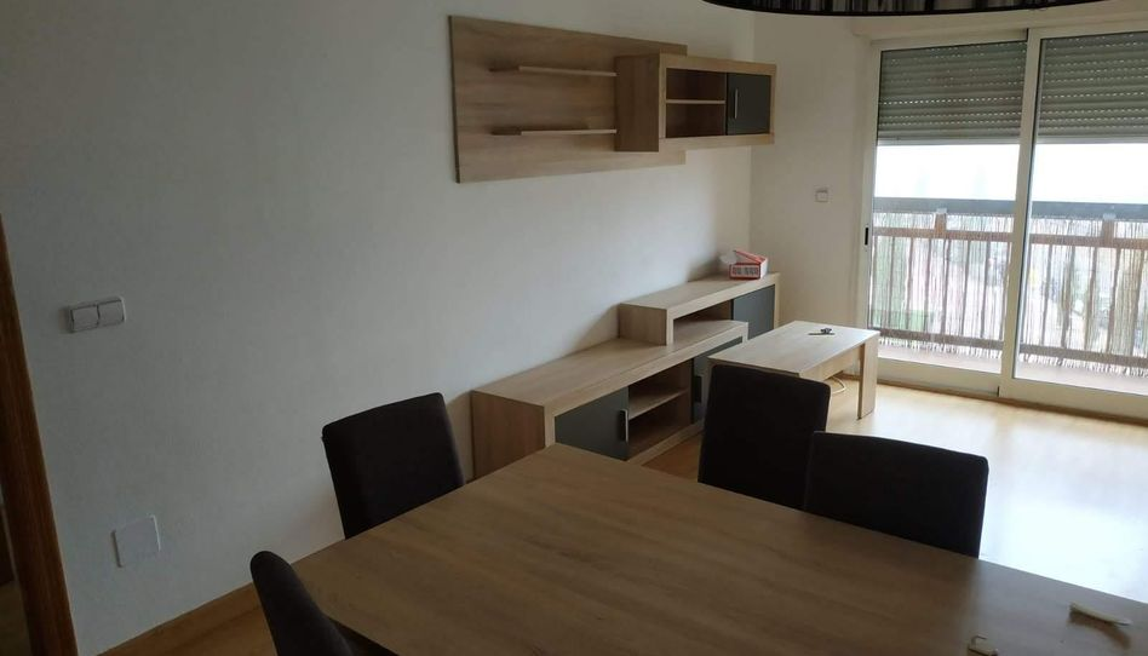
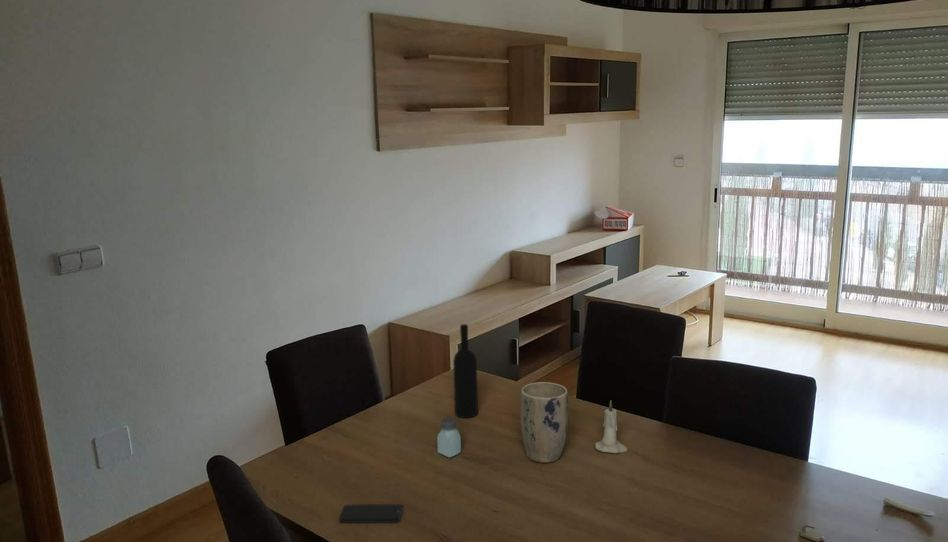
+ wine bottle [452,323,479,419]
+ smartphone [338,503,404,524]
+ saltshaker [436,417,462,458]
+ plant pot [519,381,569,464]
+ candle [594,399,629,454]
